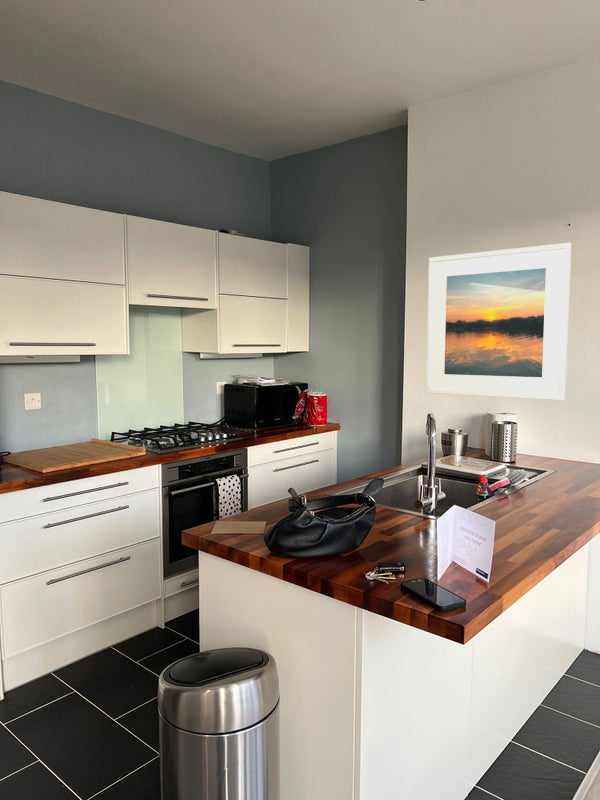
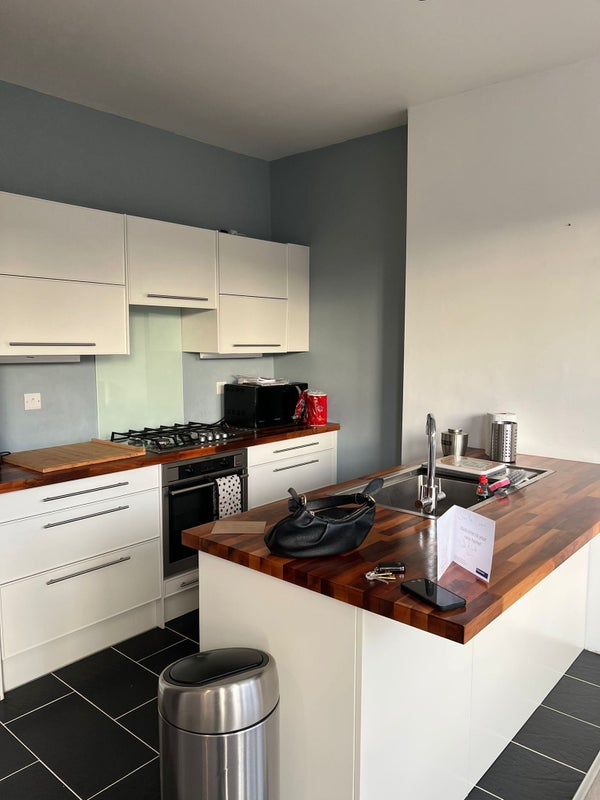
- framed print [425,242,572,402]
